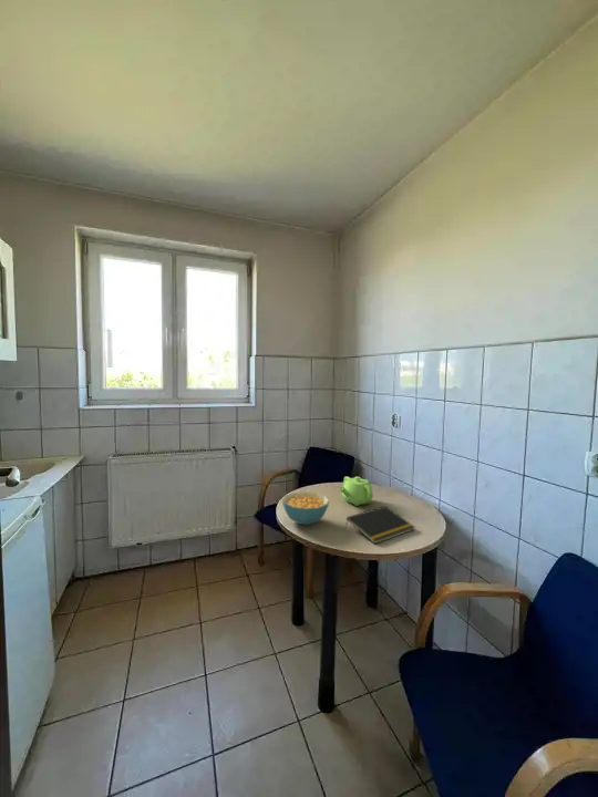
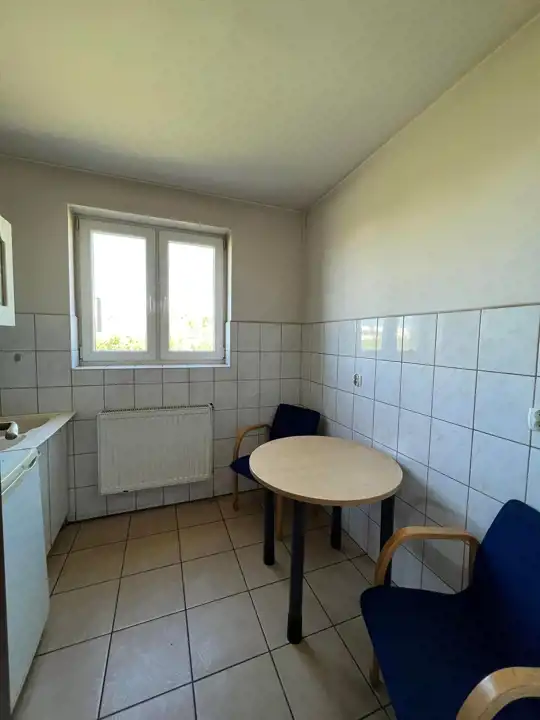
- notepad [344,505,415,545]
- cereal bowl [281,490,330,526]
- teapot [338,476,374,507]
